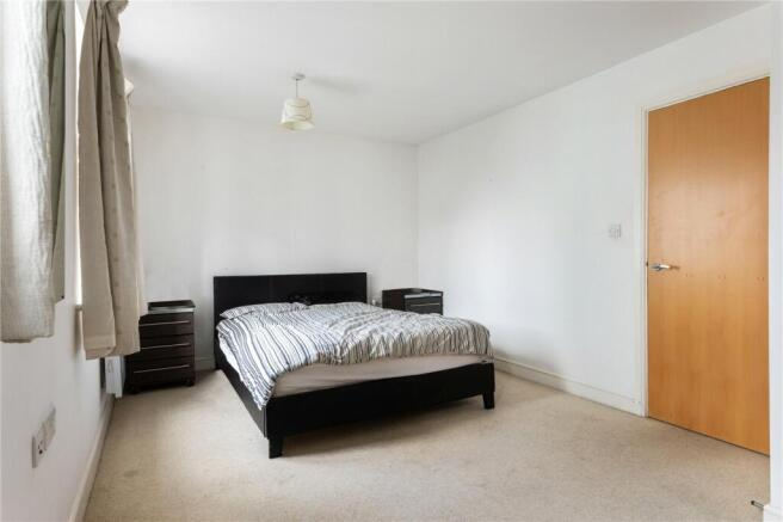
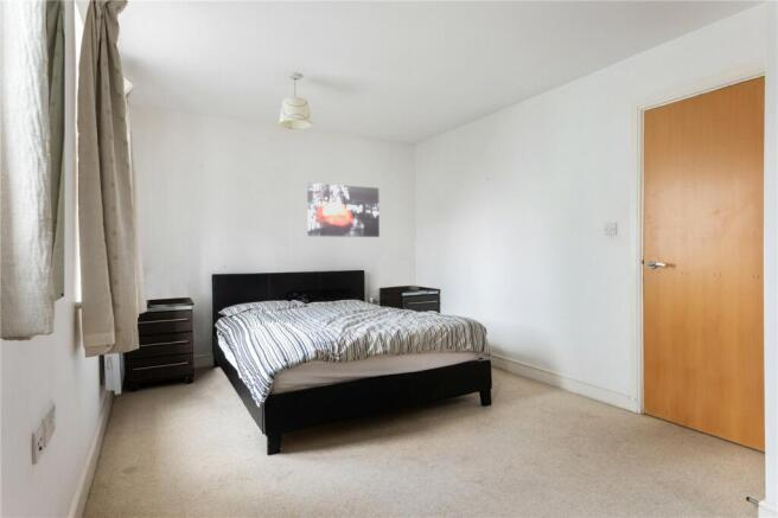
+ wall art [306,181,381,238]
